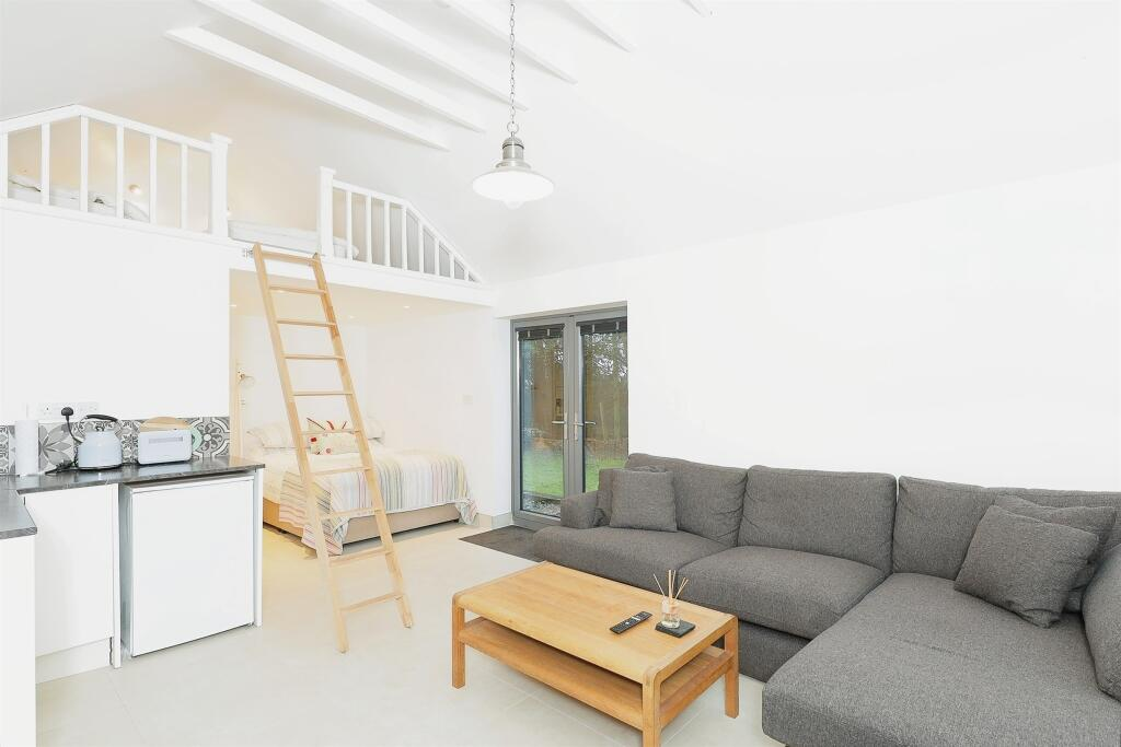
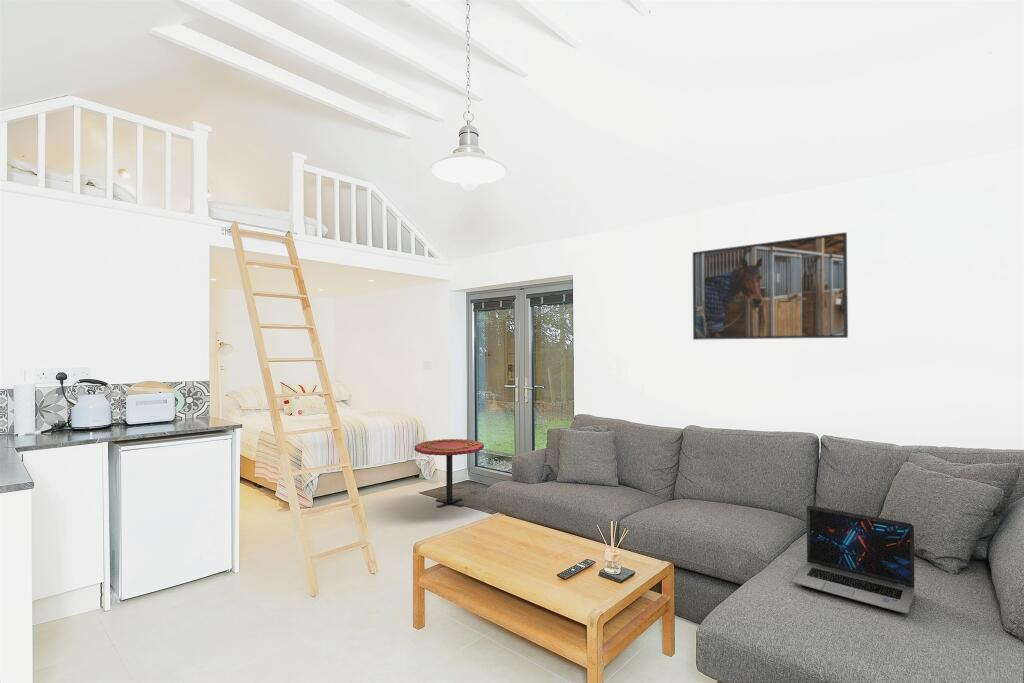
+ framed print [692,231,849,341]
+ laptop [792,505,915,615]
+ side table [413,438,485,509]
